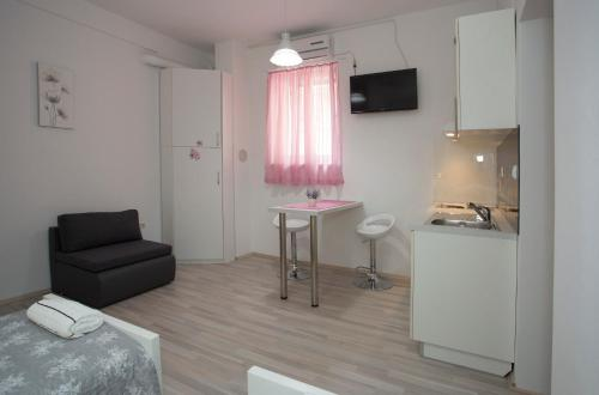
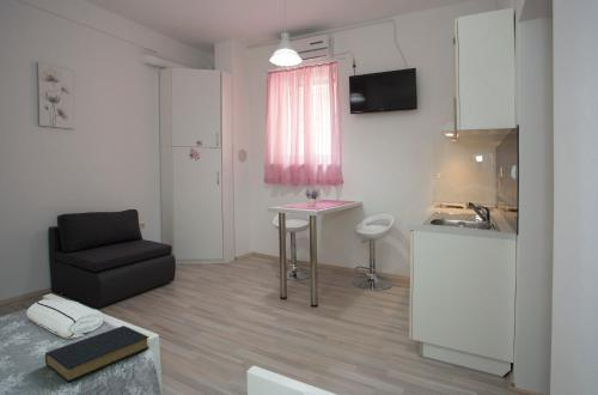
+ hardback book [44,324,151,383]
